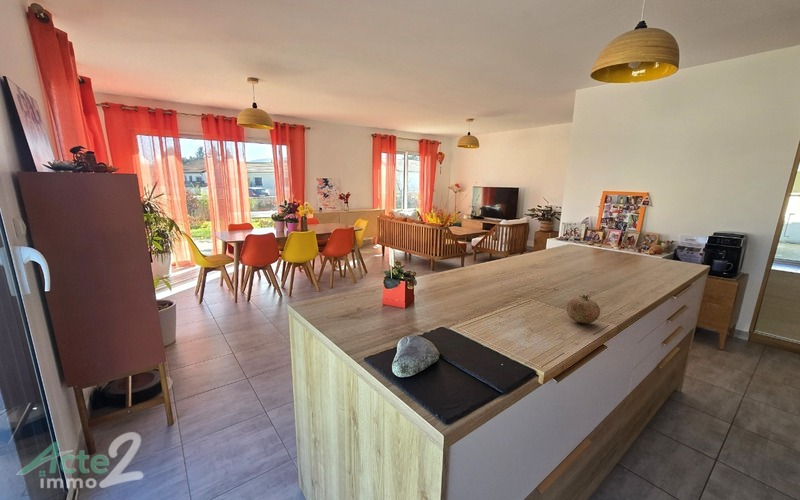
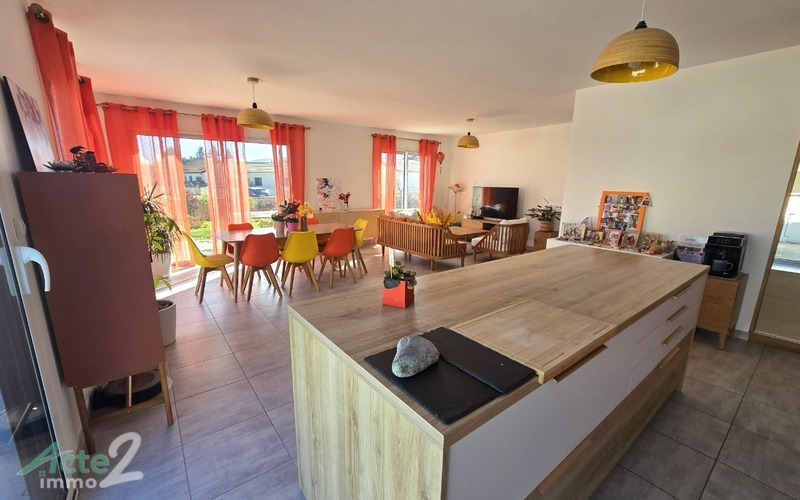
- fruit [565,294,601,324]
